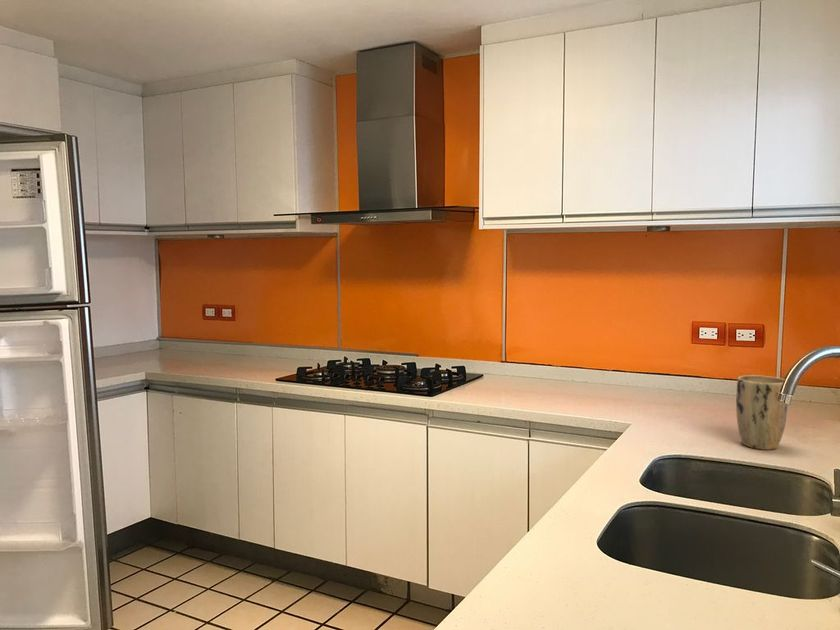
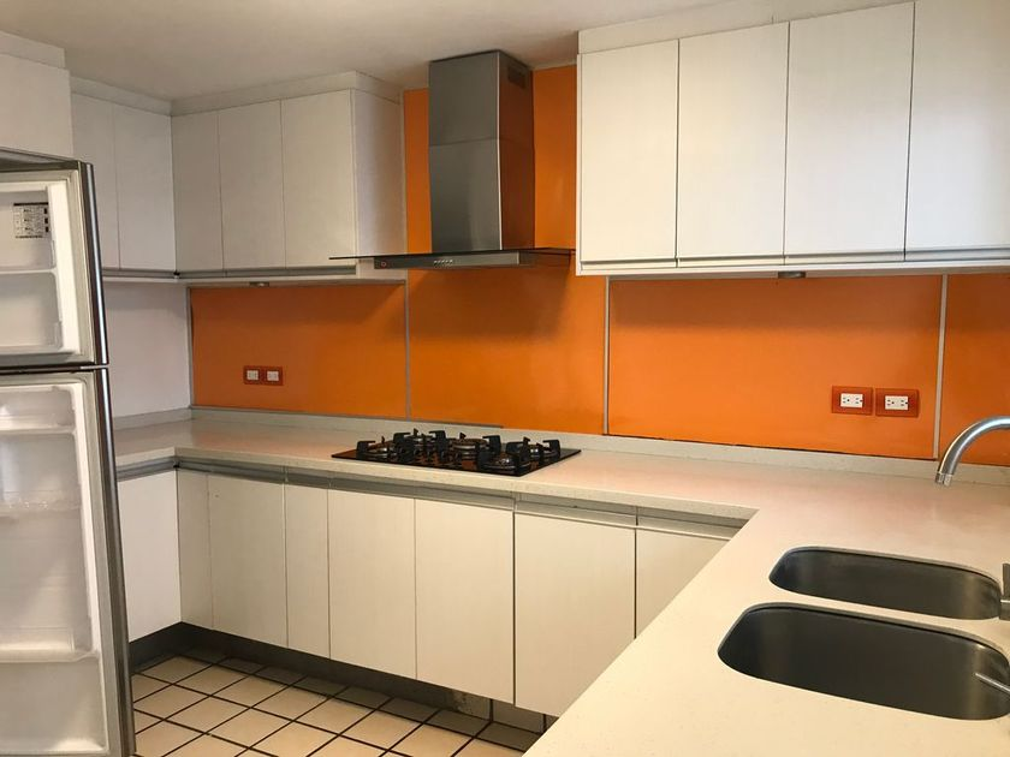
- plant pot [735,374,788,451]
